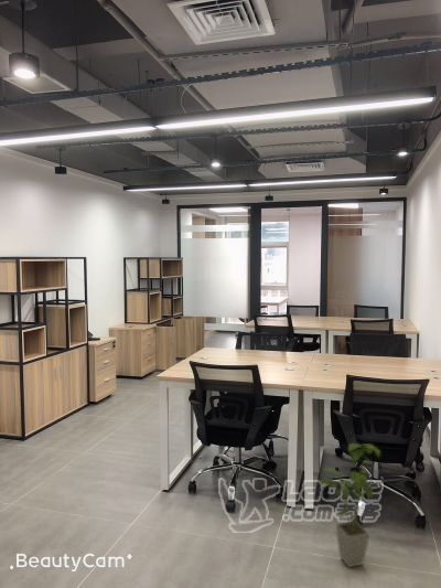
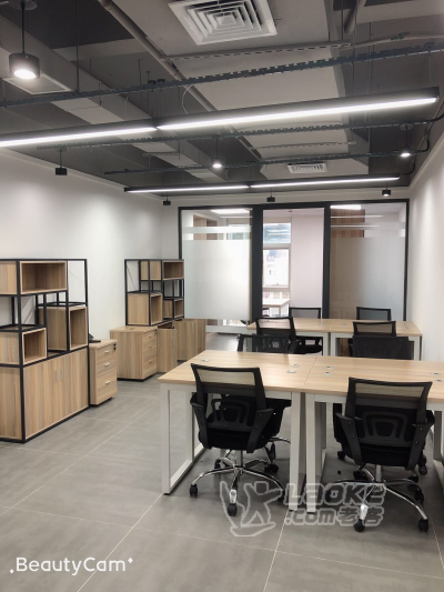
- house plant [319,442,381,568]
